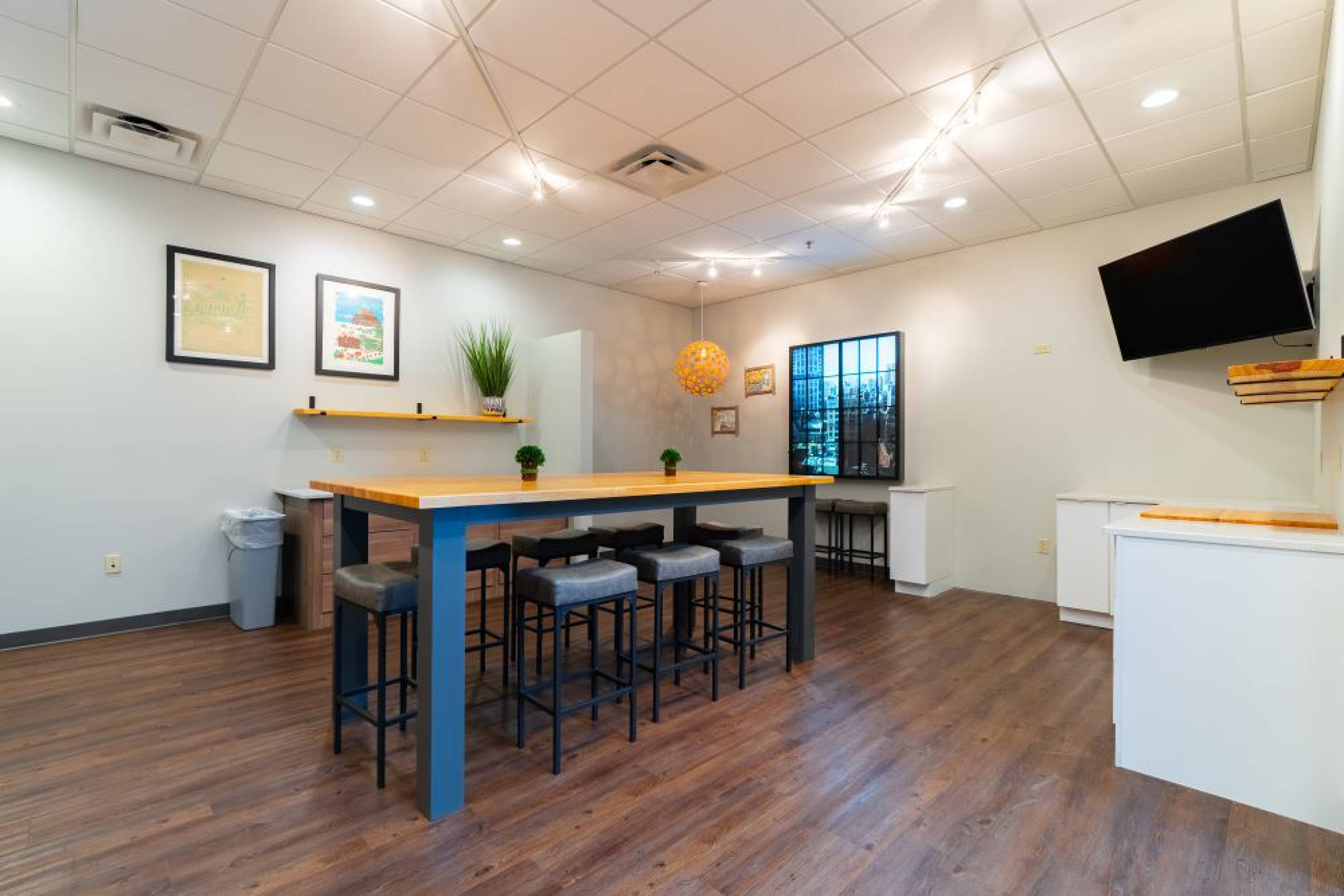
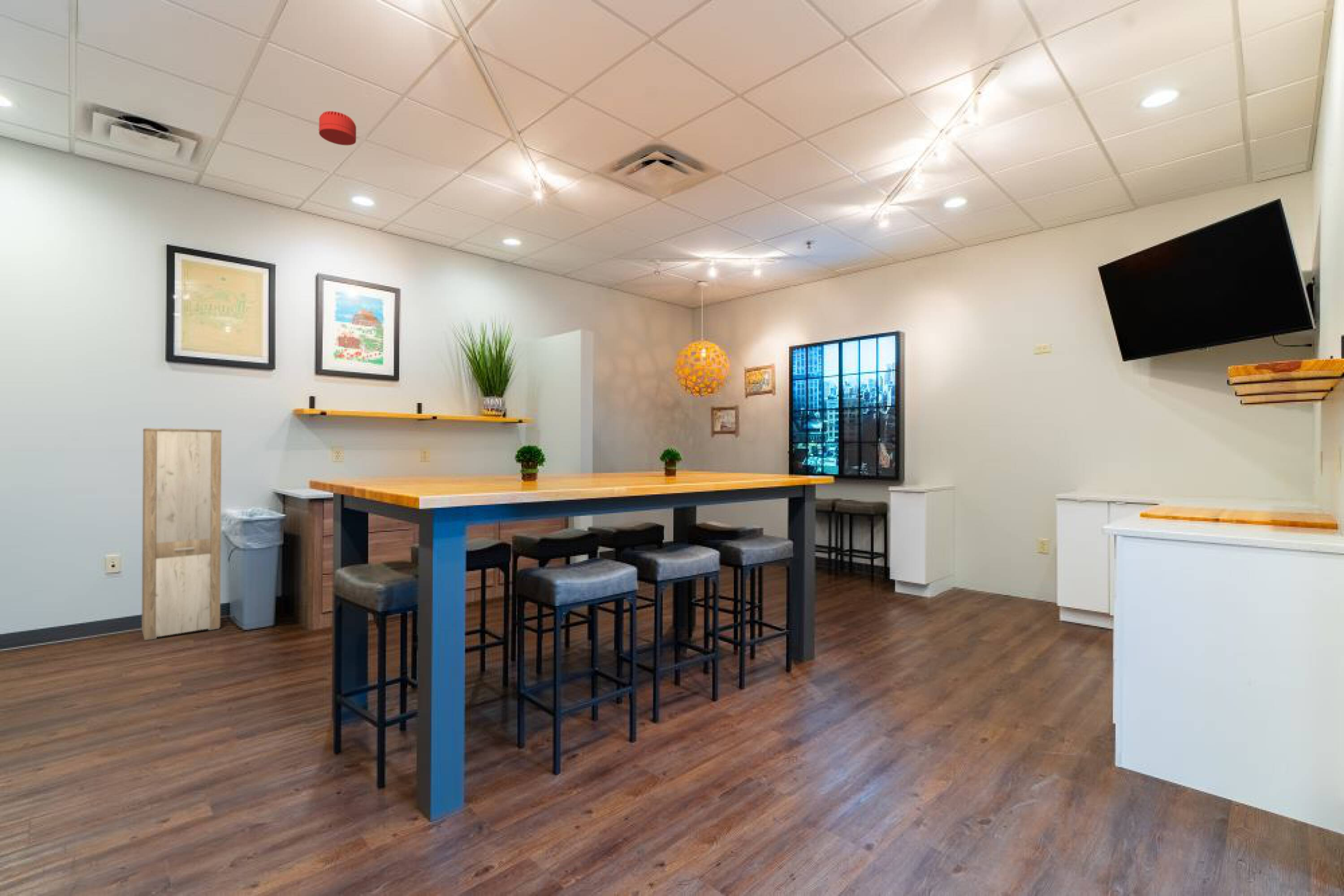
+ cabinet [141,428,222,641]
+ smoke detector [318,111,357,146]
